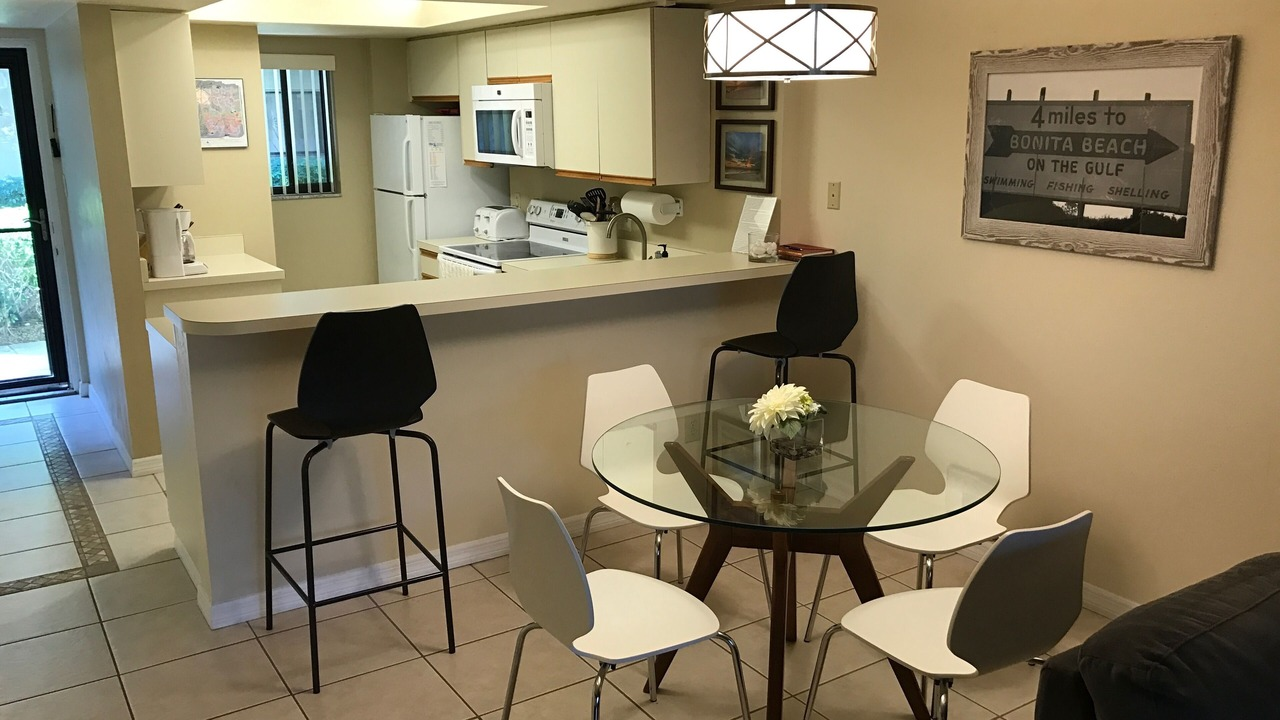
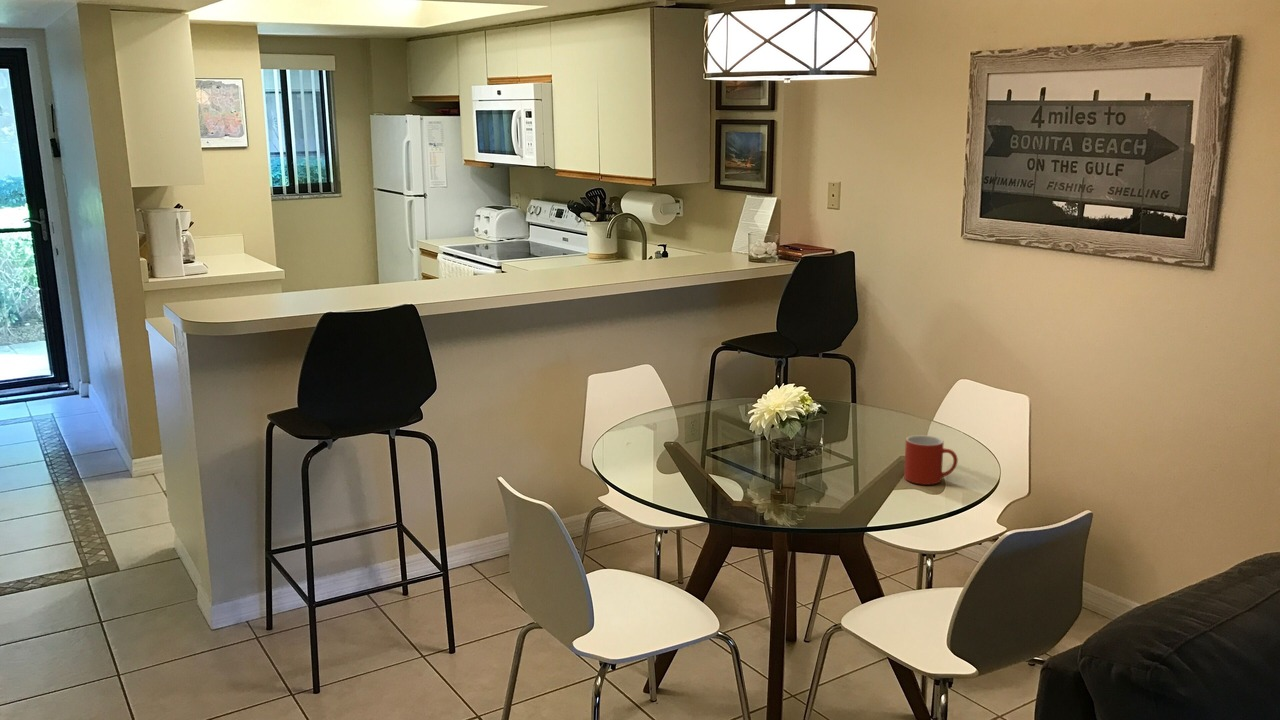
+ mug [903,434,959,486]
